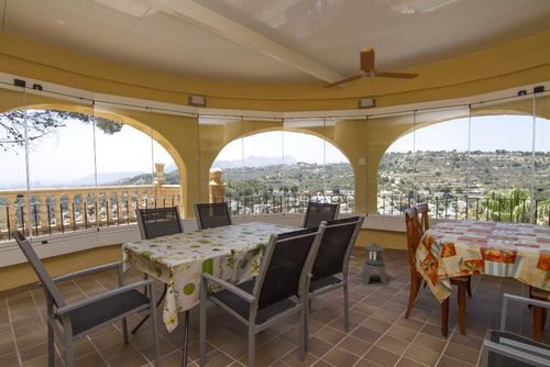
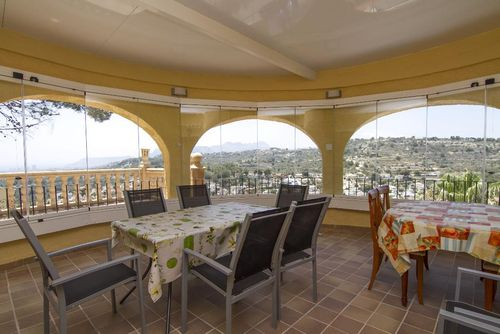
- lantern [362,242,388,287]
- ceiling fan [322,47,419,89]
